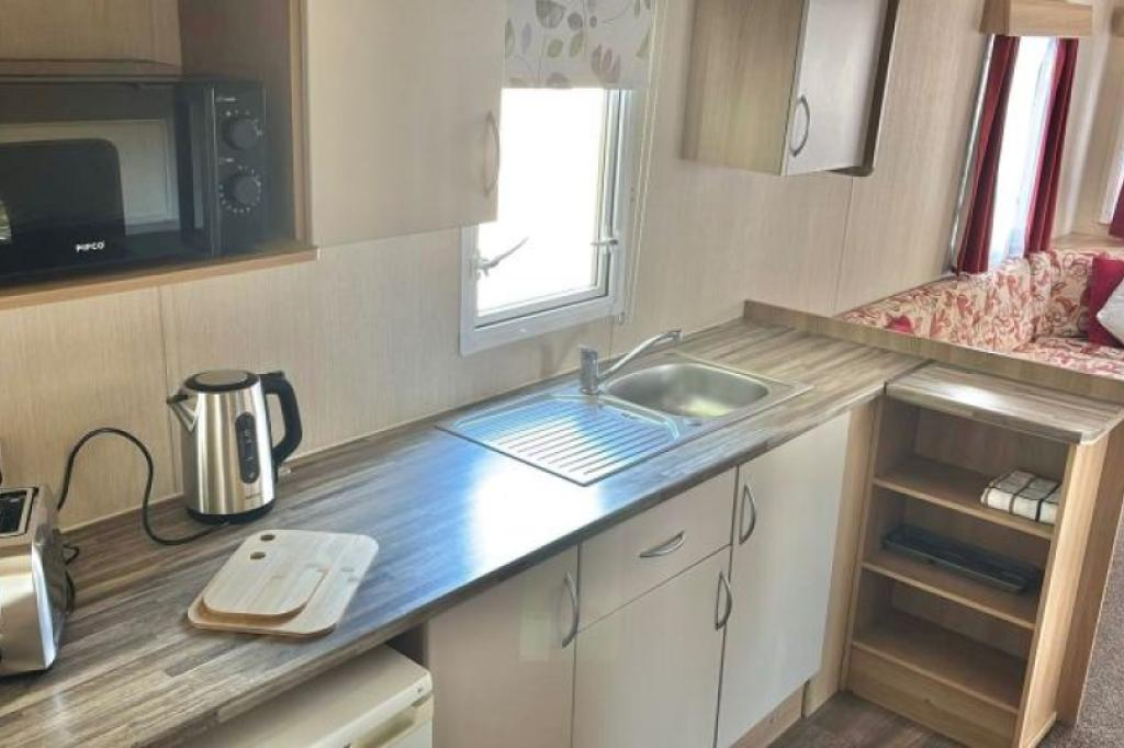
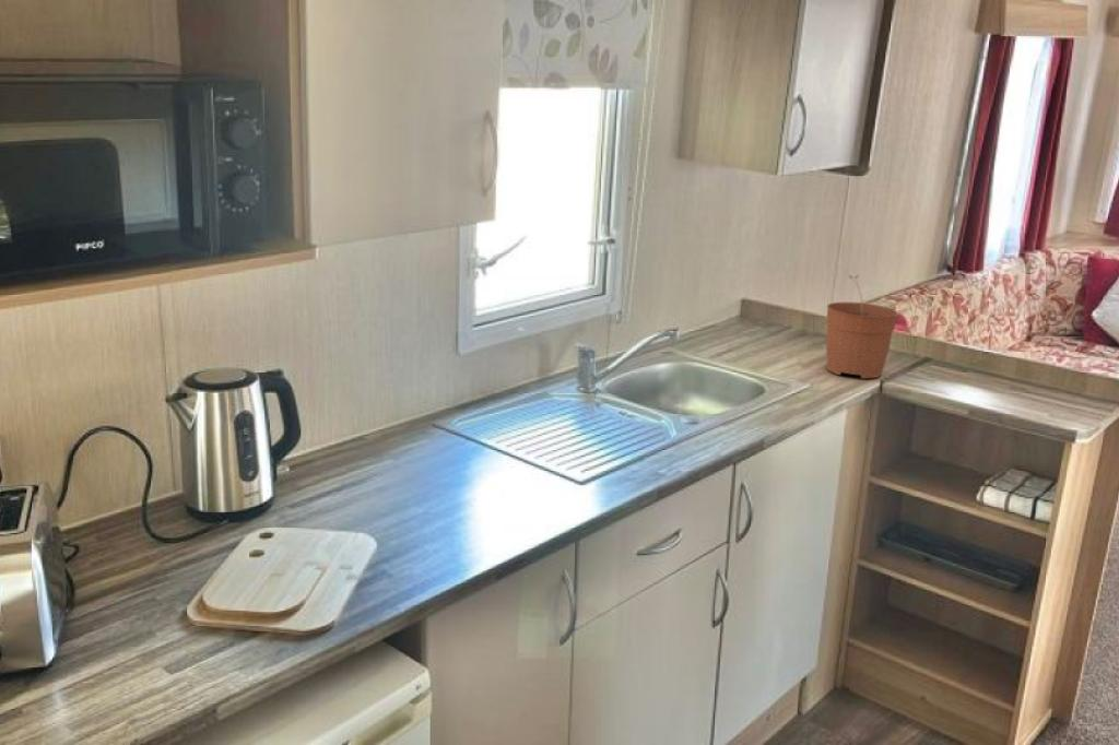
+ plant pot [825,273,899,379]
